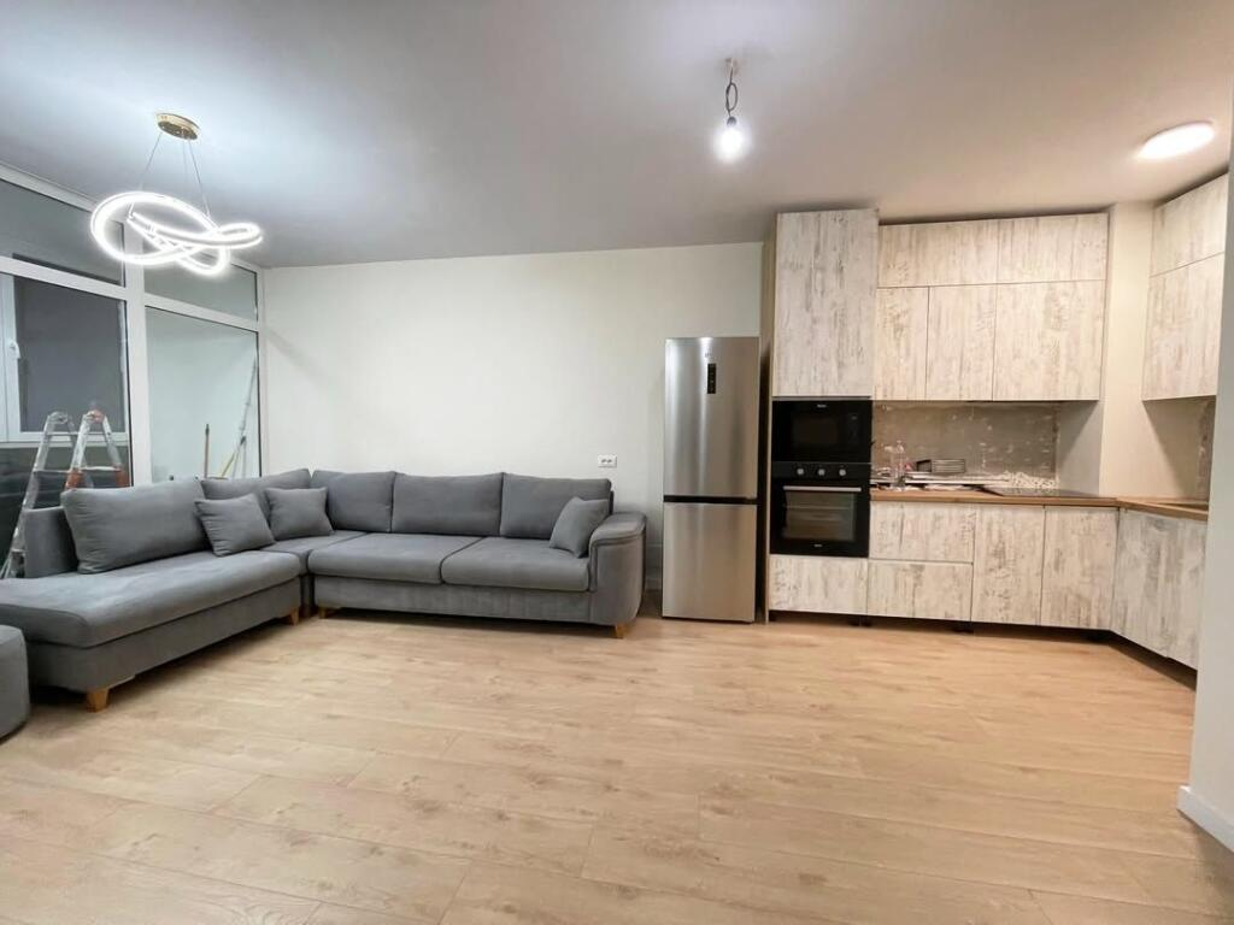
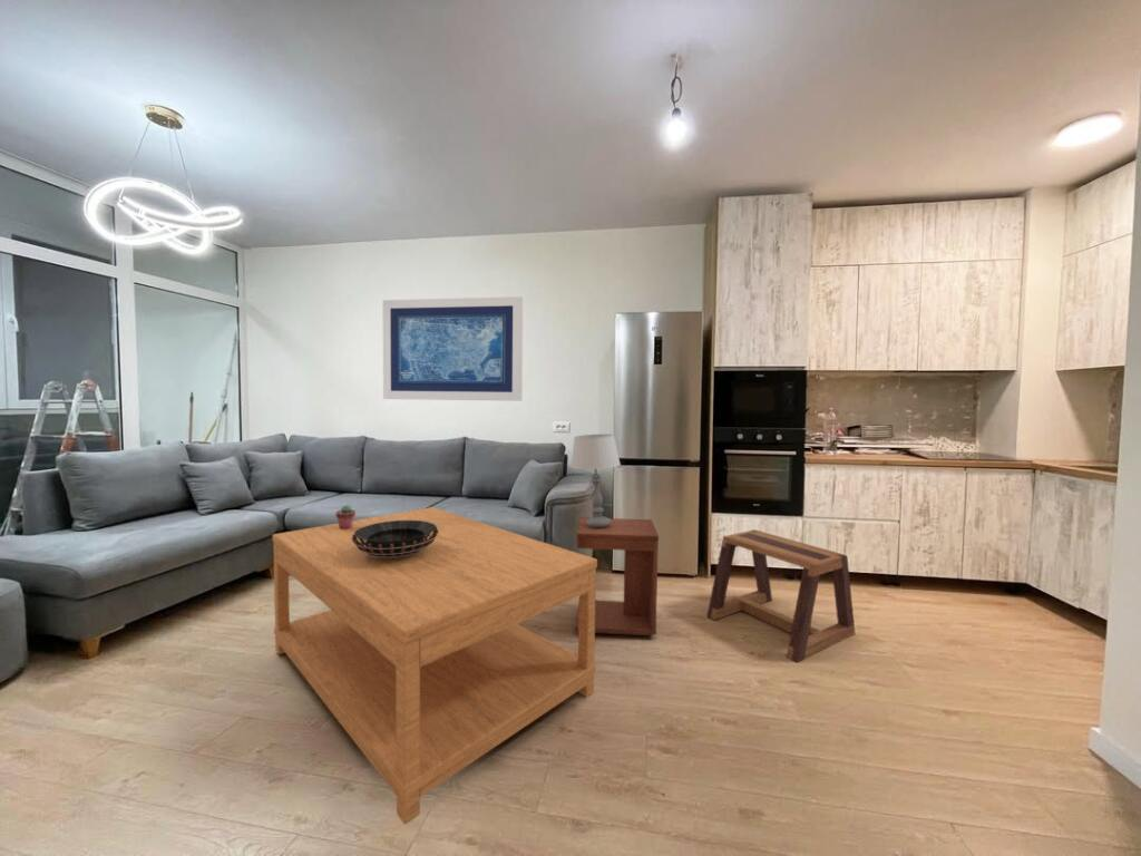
+ decorative bowl [352,521,439,557]
+ coffee table [272,506,598,826]
+ wall art [381,295,524,402]
+ table lamp [569,434,622,528]
+ potted succulent [334,504,357,529]
+ stool [705,528,856,664]
+ side table [575,516,660,636]
